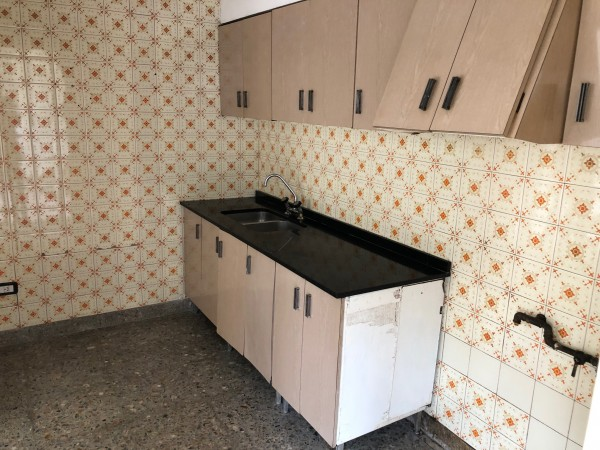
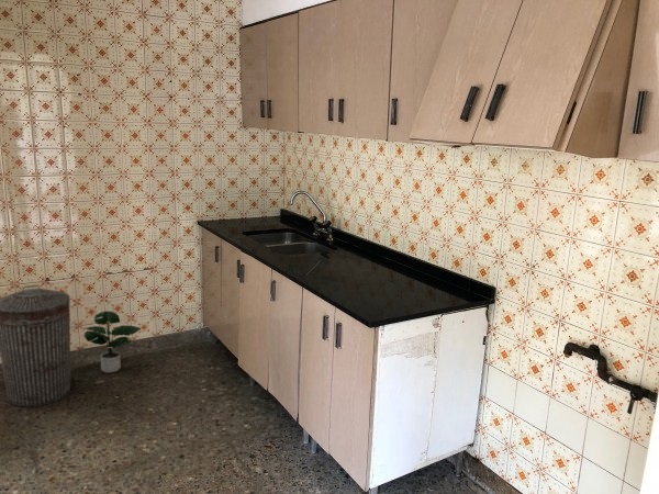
+ potted plant [82,310,142,374]
+ trash can [0,284,71,407]
